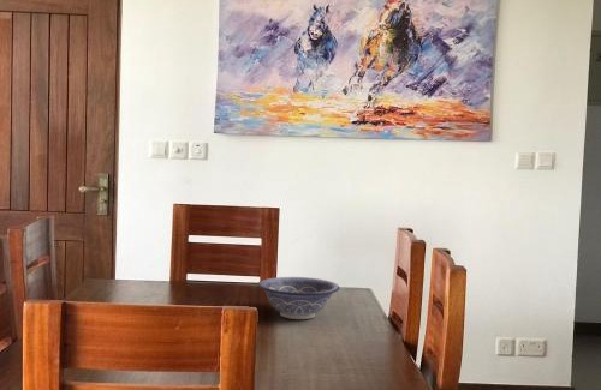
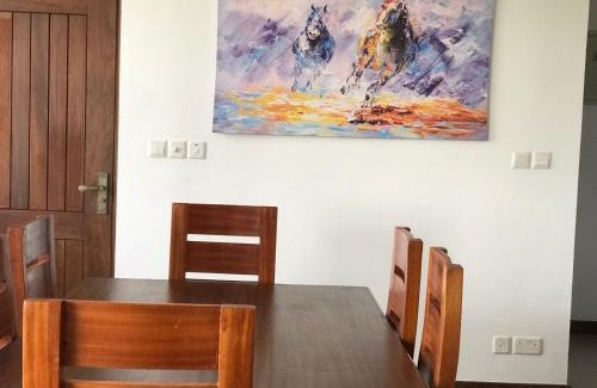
- decorative bowl [257,276,340,320]
